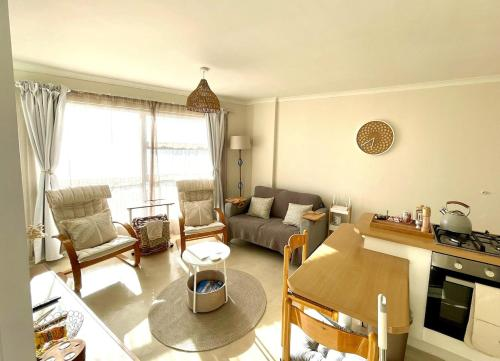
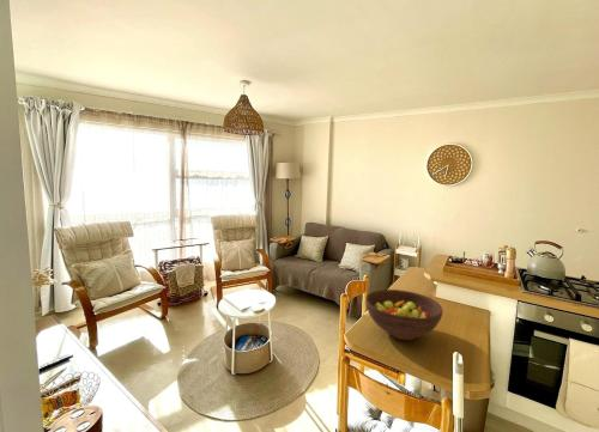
+ fruit bowl [364,288,444,341]
